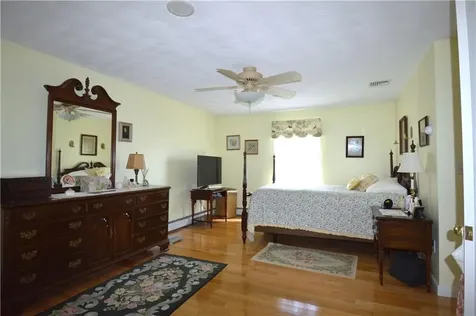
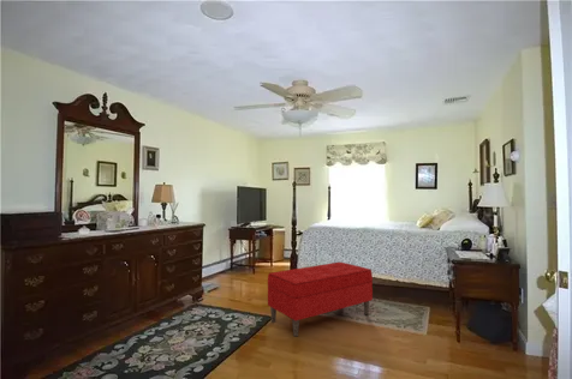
+ bench [267,261,374,337]
